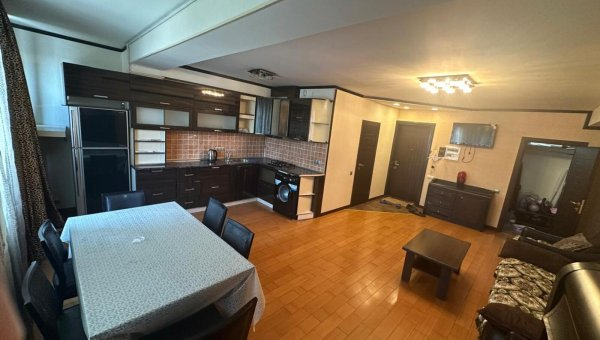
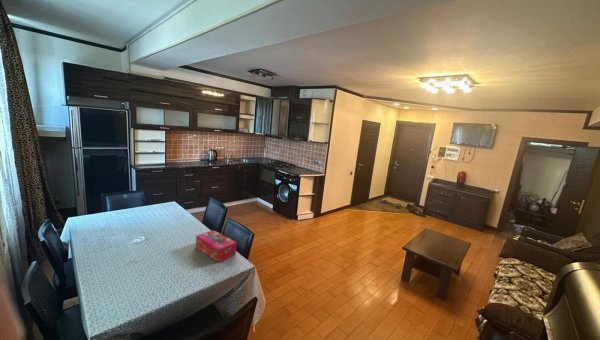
+ tissue box [195,229,238,263]
